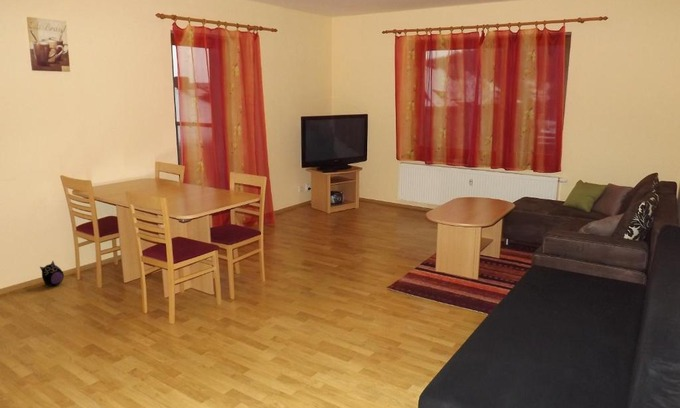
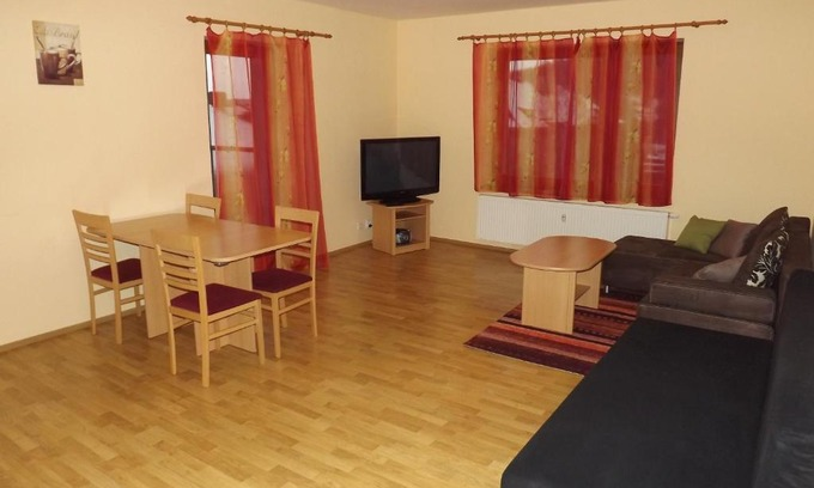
- plush toy [38,260,65,287]
